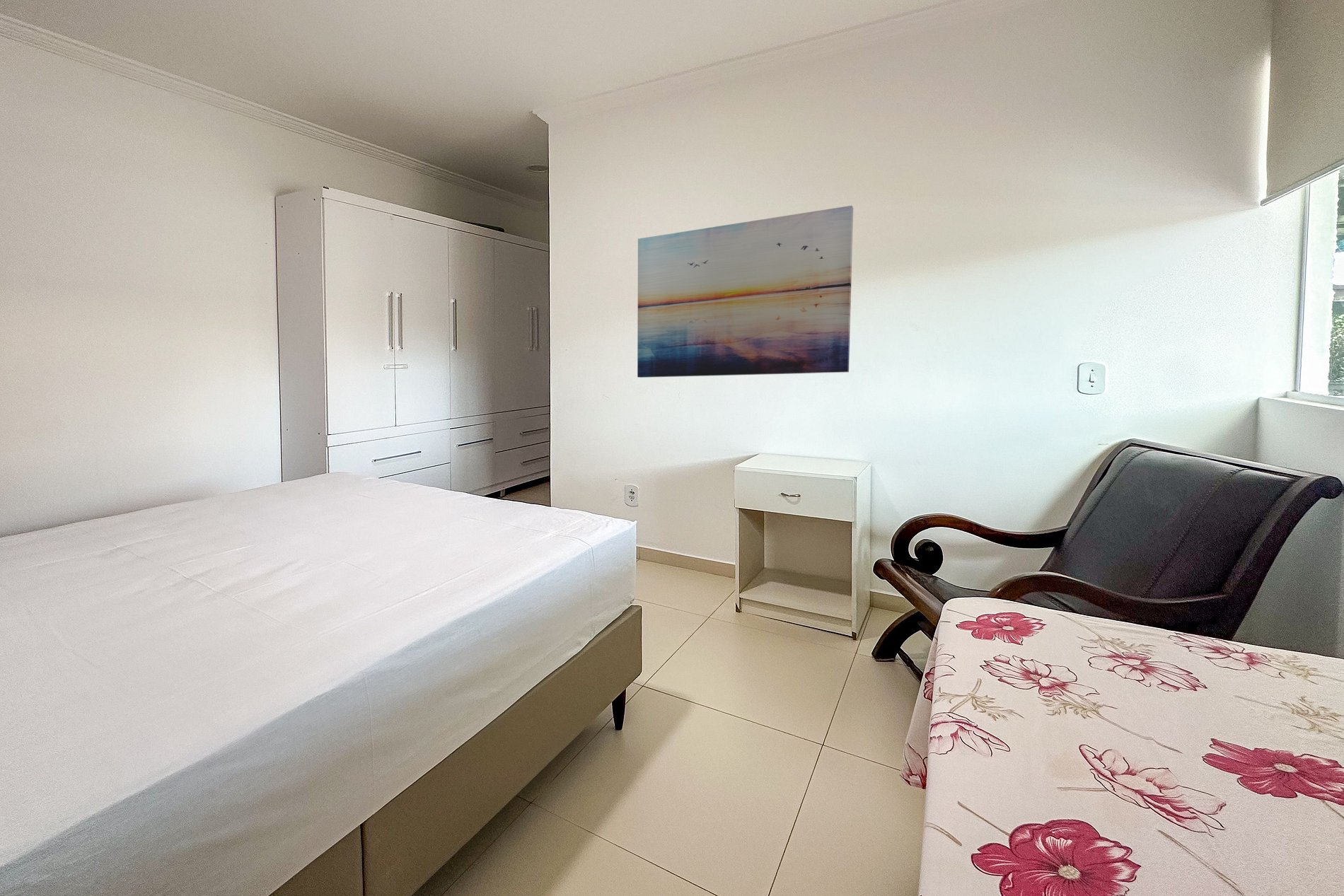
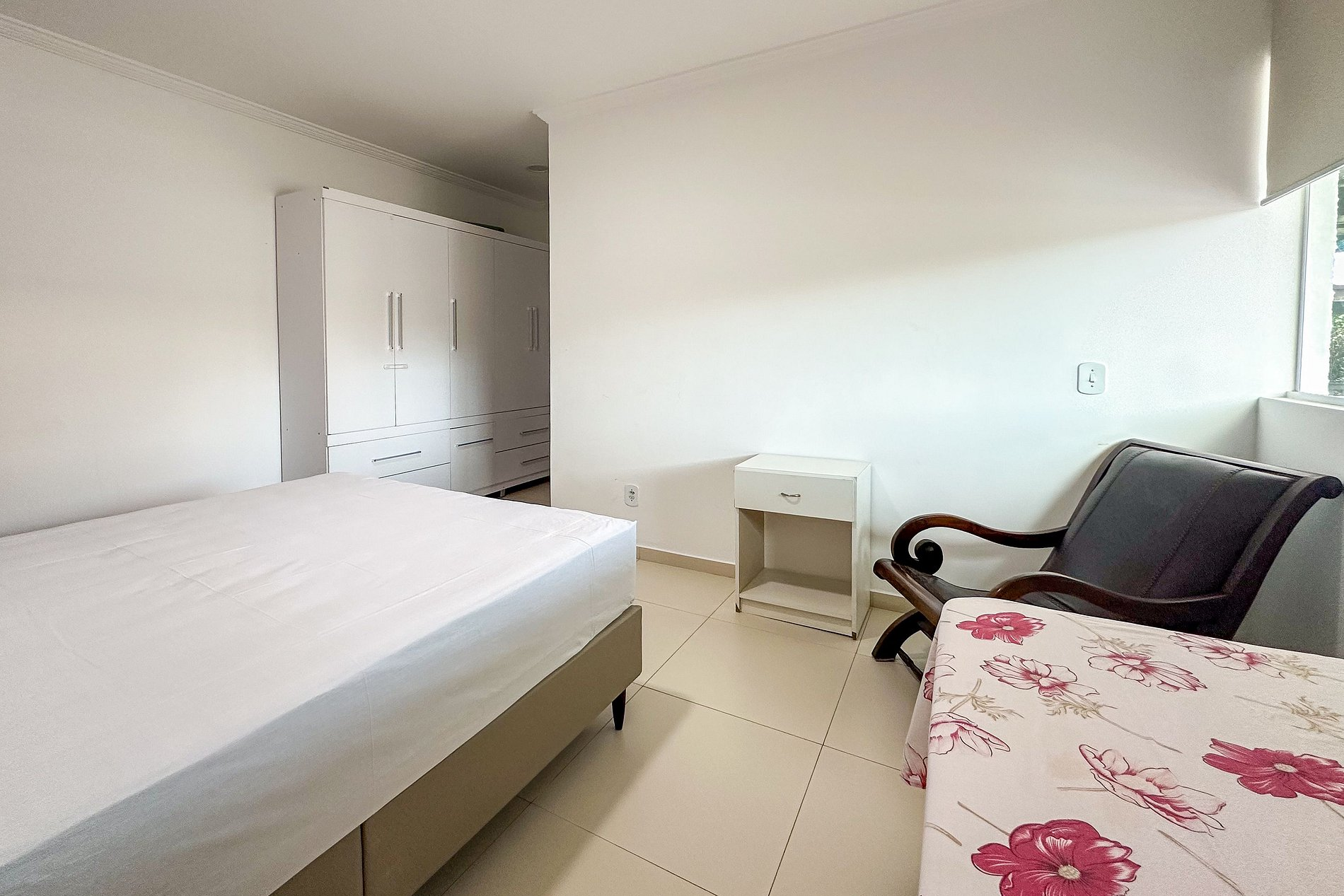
- wall art [637,205,854,378]
